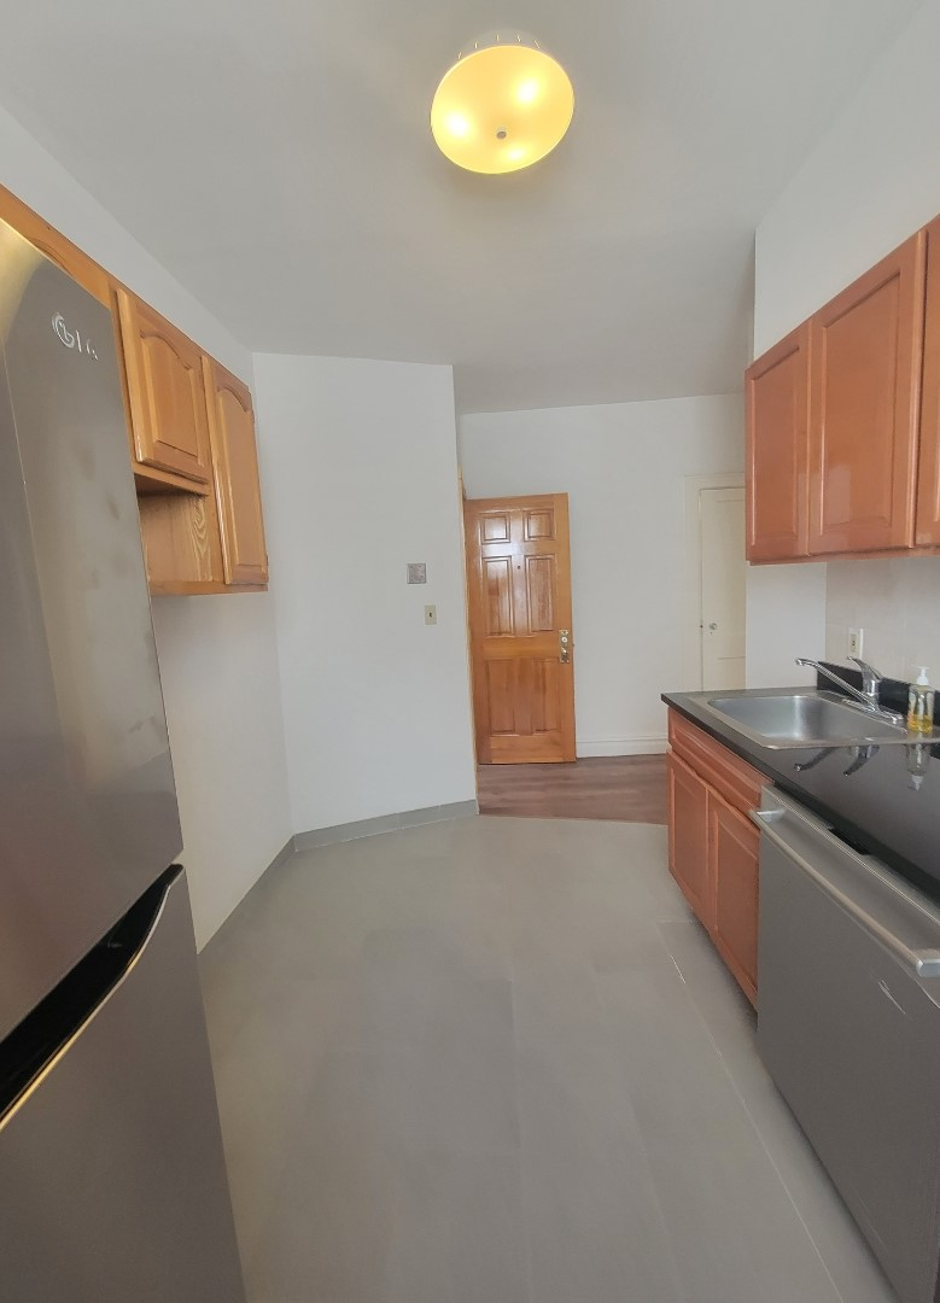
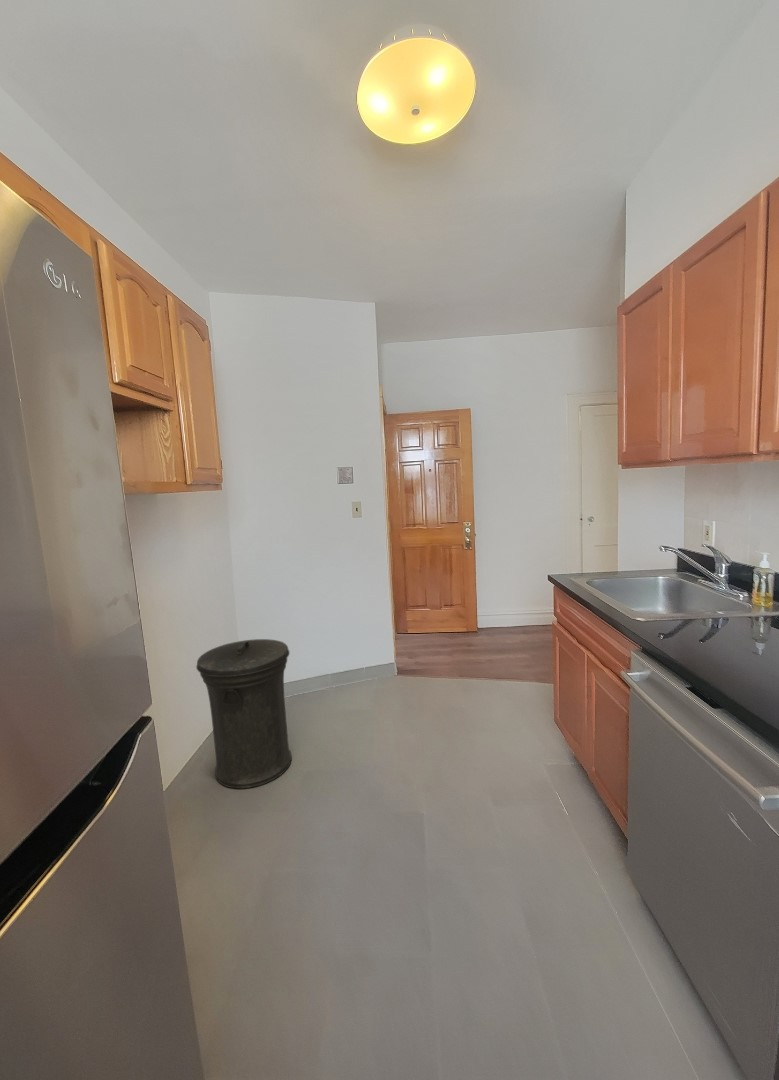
+ trash can [195,638,293,790]
